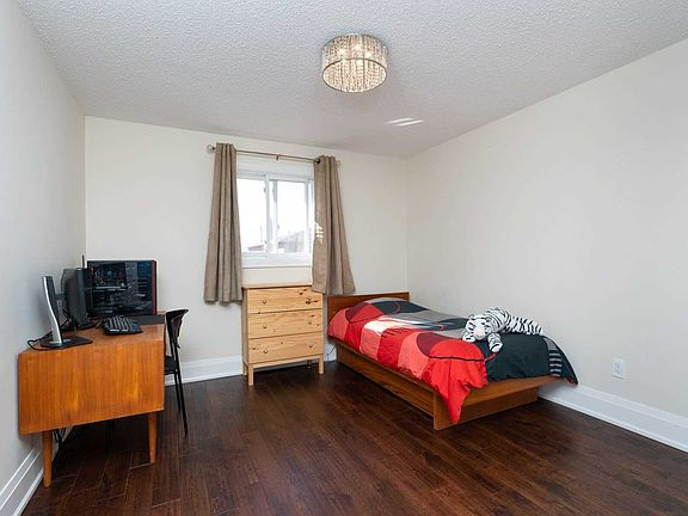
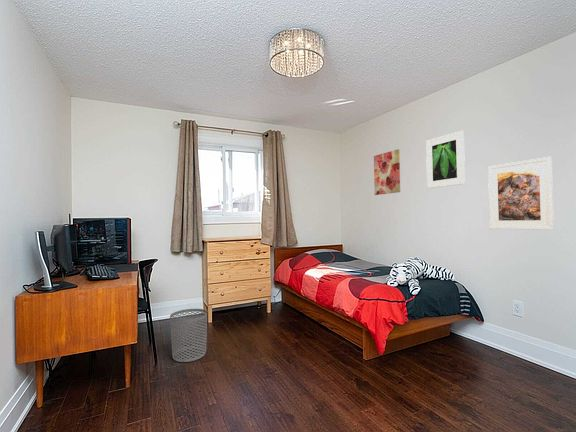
+ waste bin [169,308,208,363]
+ wall art [373,148,401,196]
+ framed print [487,156,555,231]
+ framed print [425,130,466,189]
